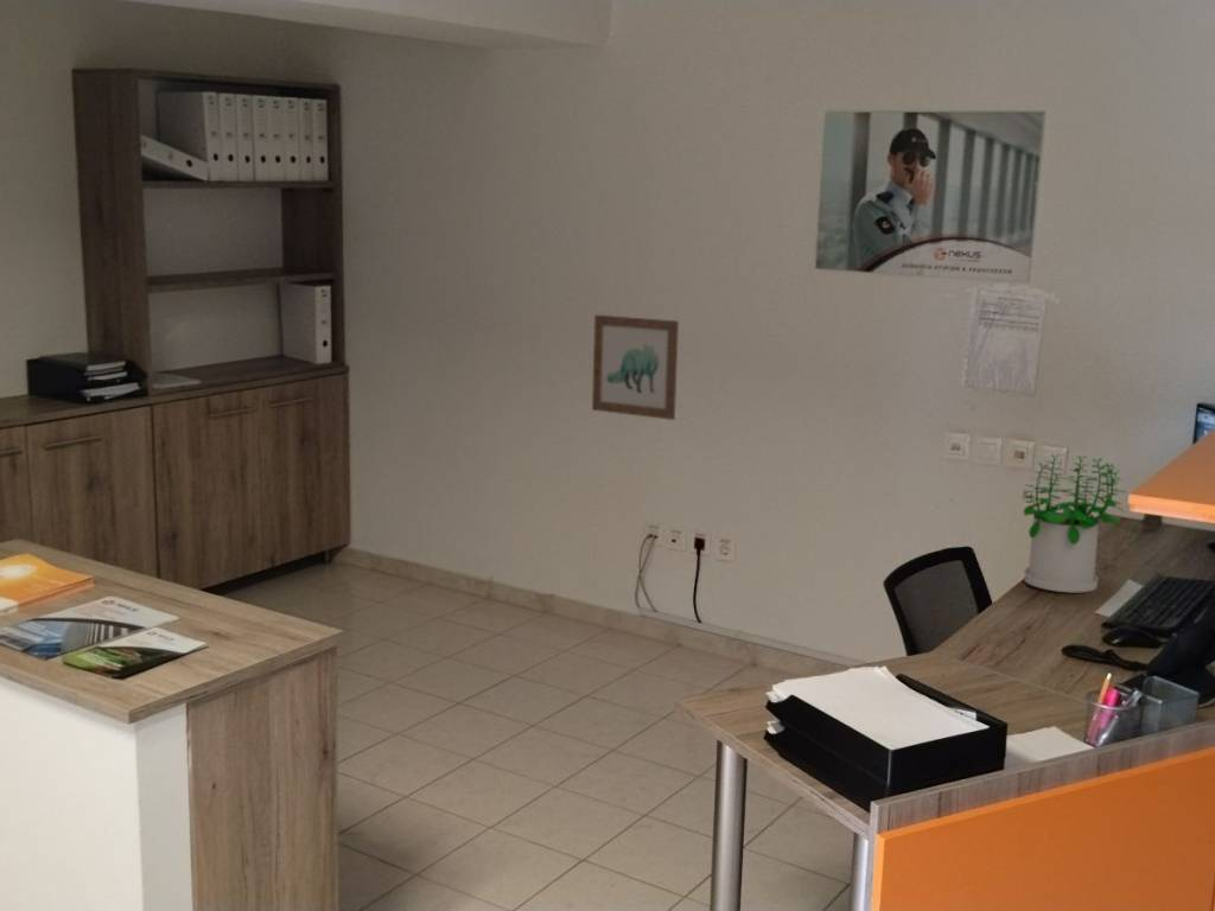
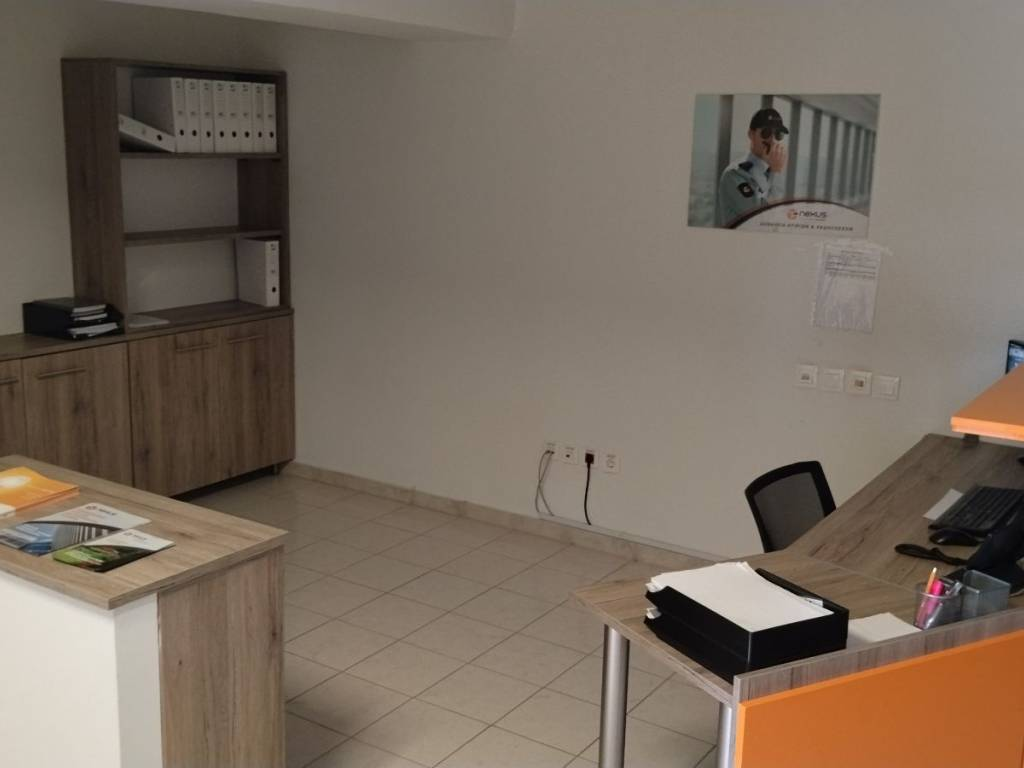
- potted plant [1022,453,1128,593]
- wall art [591,313,680,421]
